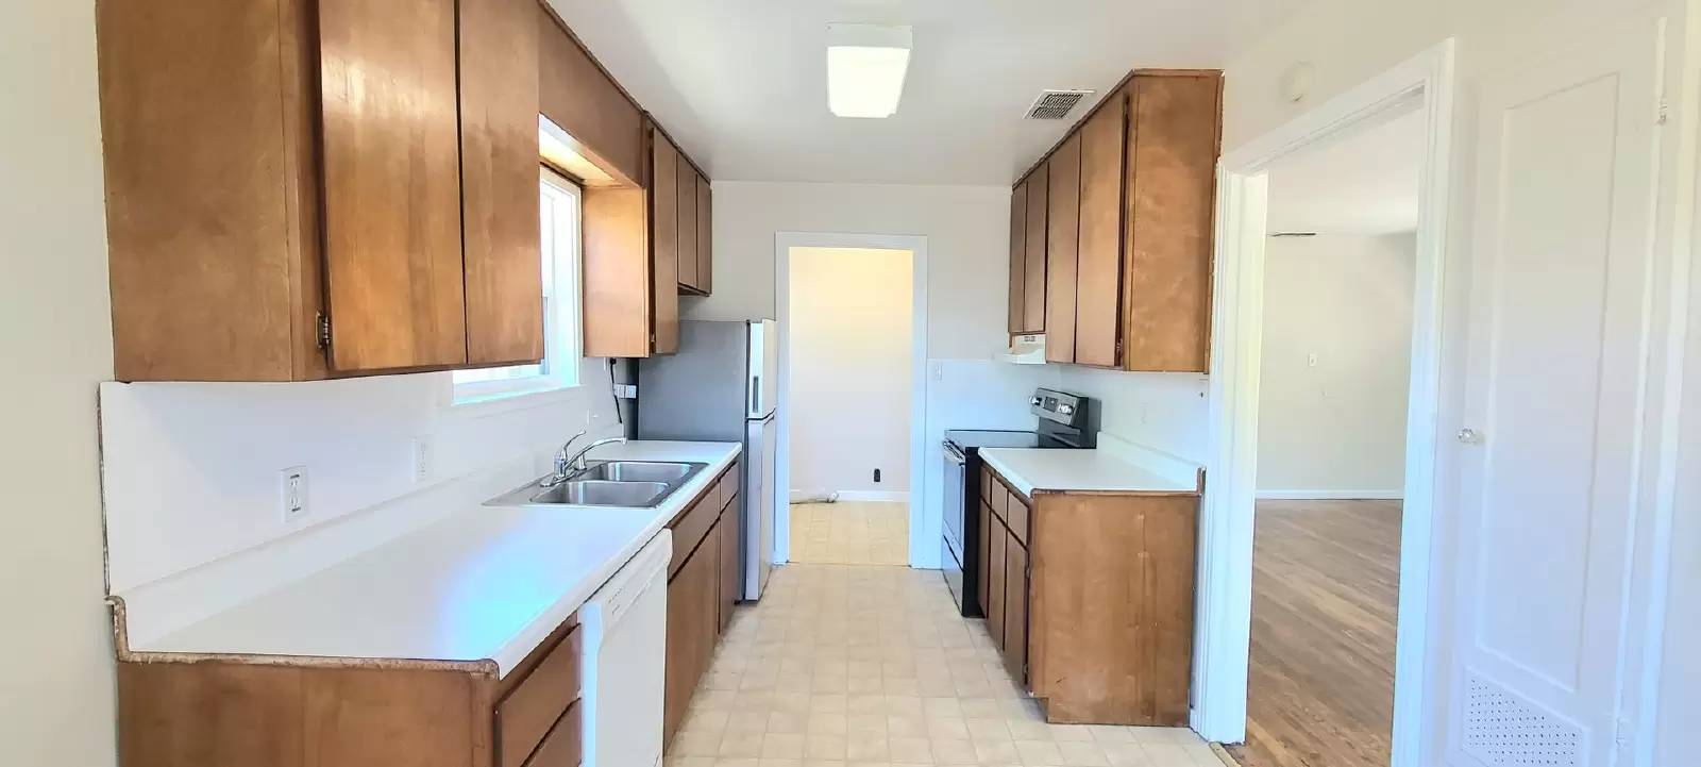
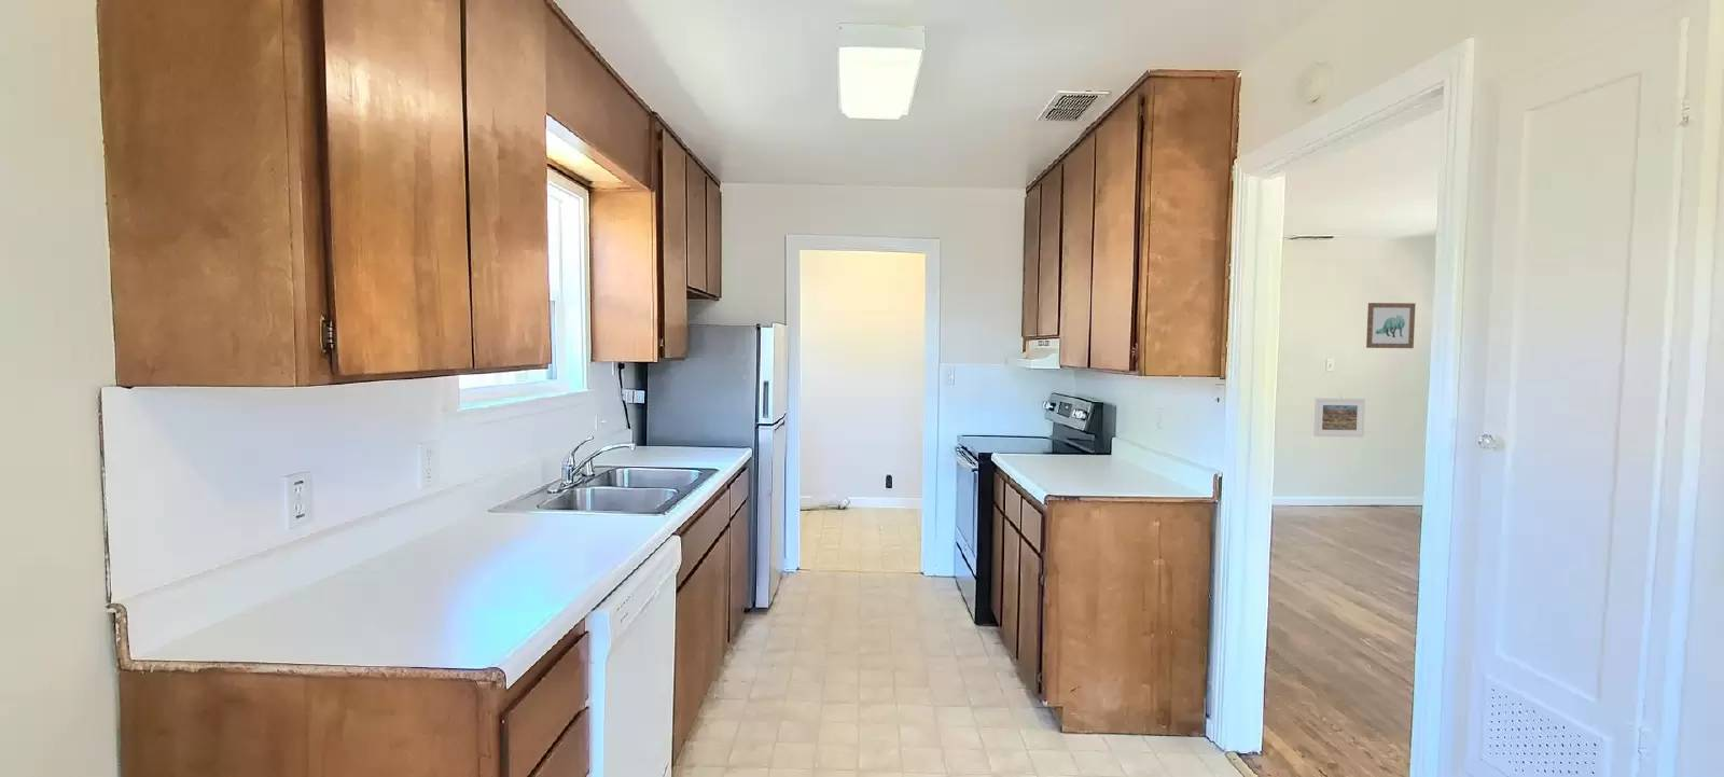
+ wall art [1366,302,1417,349]
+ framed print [1313,397,1367,439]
